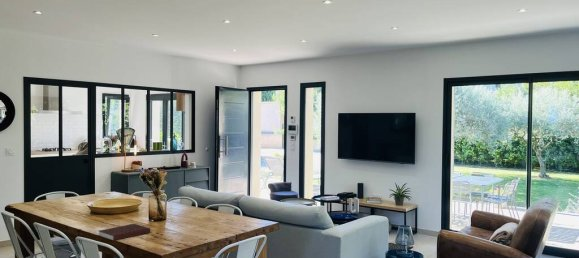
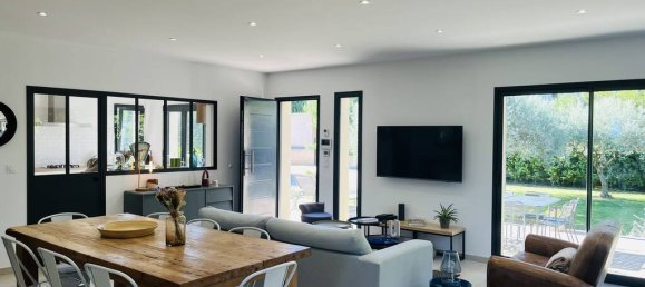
- notebook [97,223,151,242]
